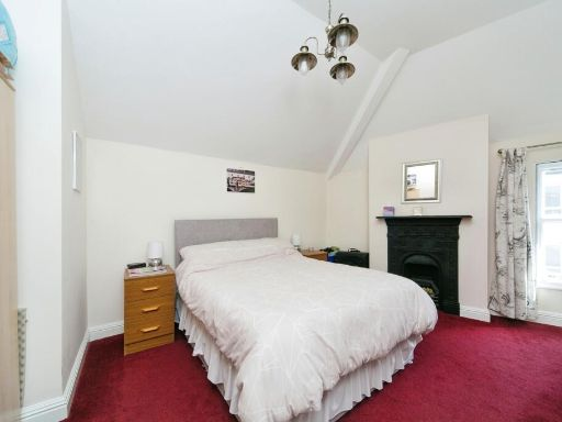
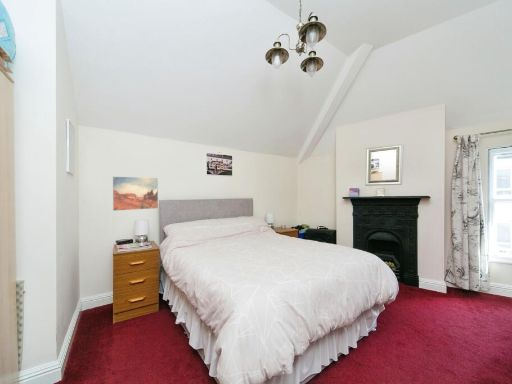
+ wall art [112,176,159,212]
